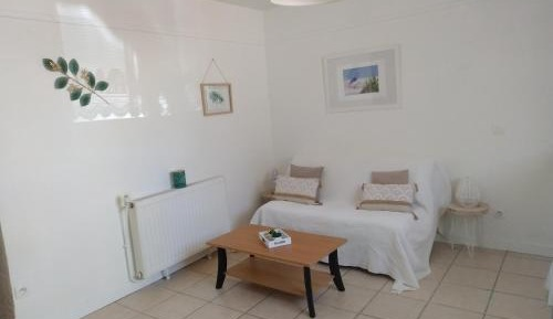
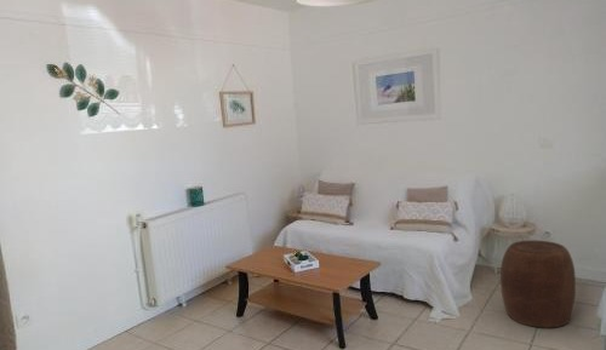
+ stool [499,239,577,328]
